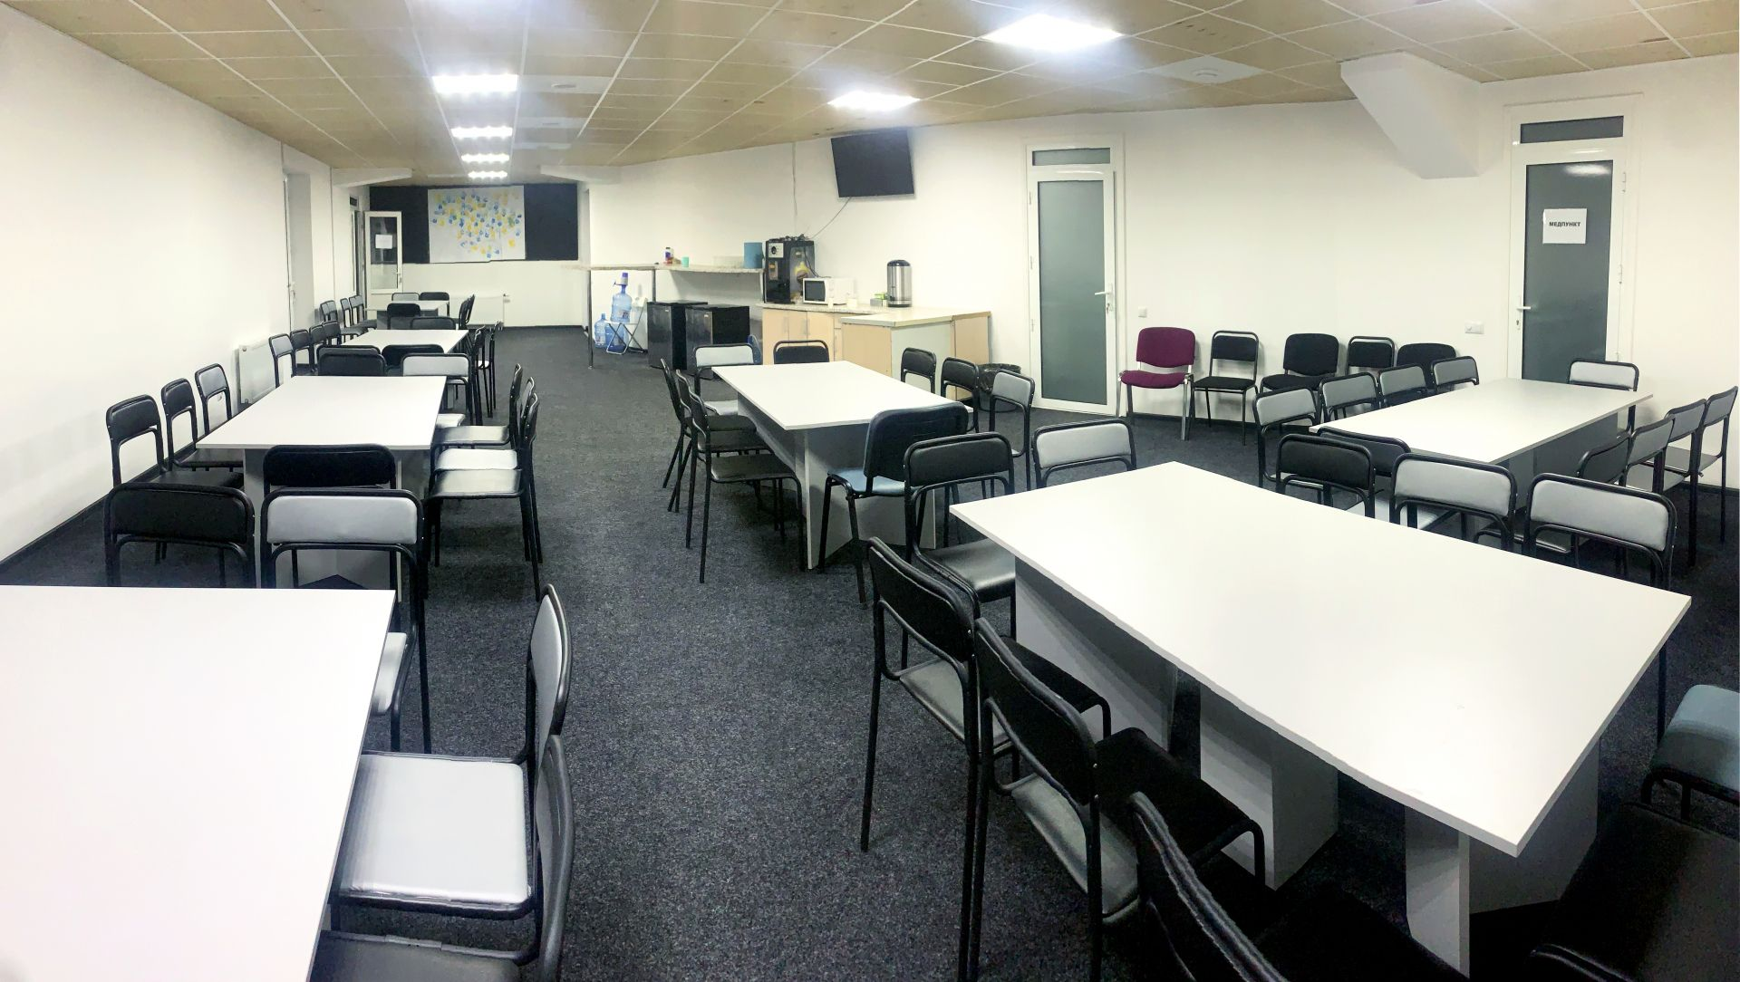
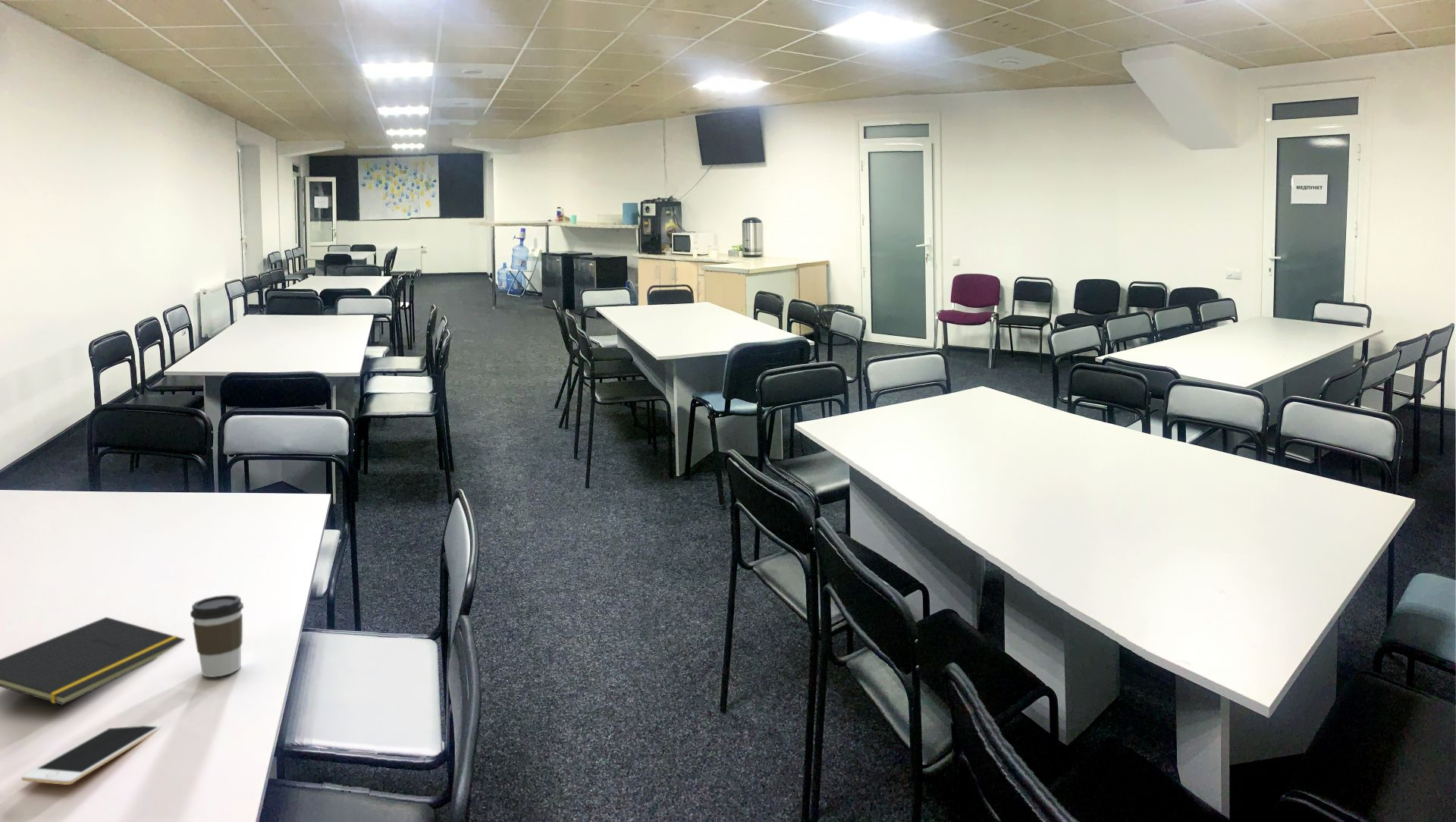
+ coffee cup [190,595,244,678]
+ cell phone [20,724,164,786]
+ notepad [0,617,186,706]
